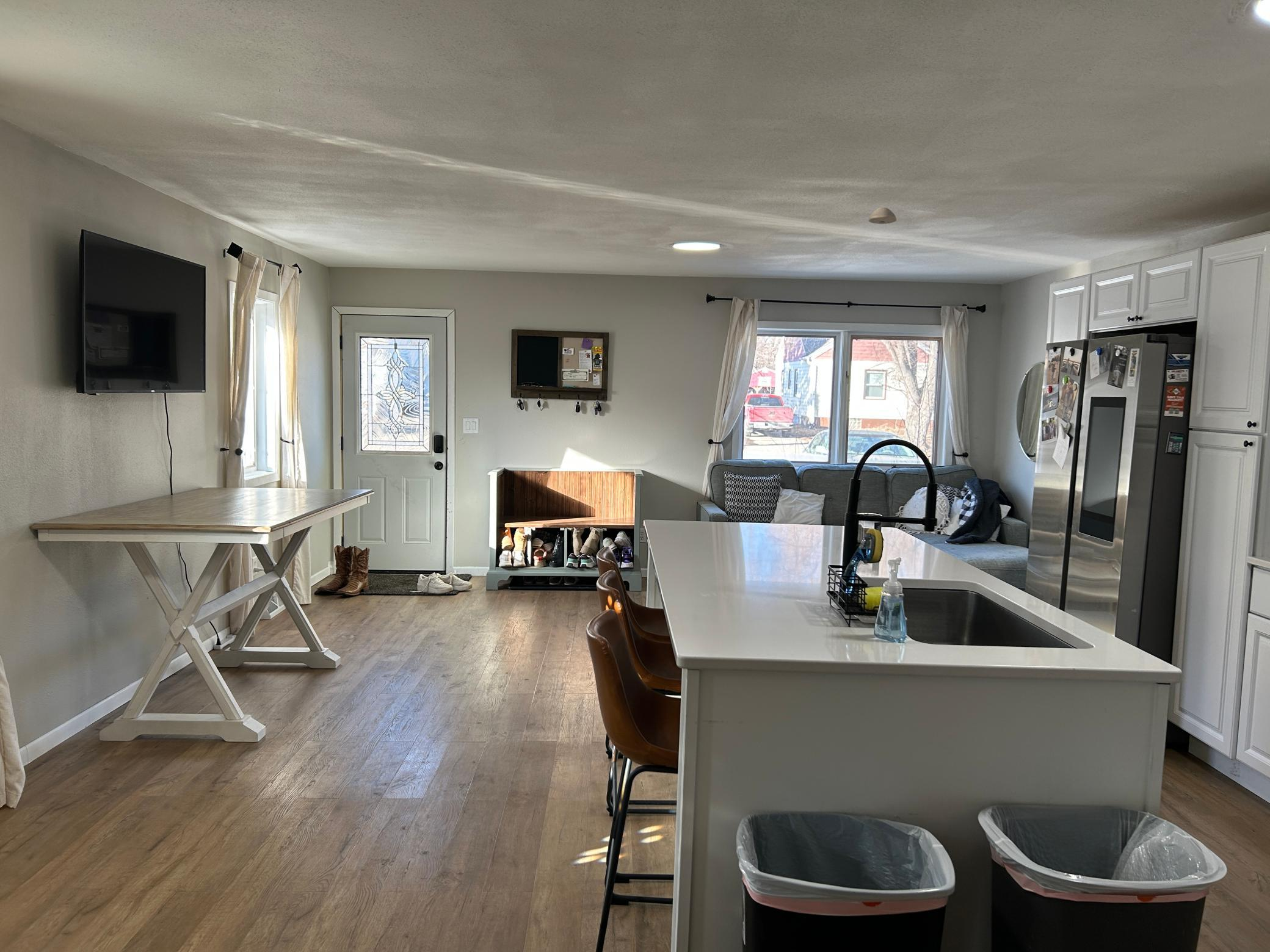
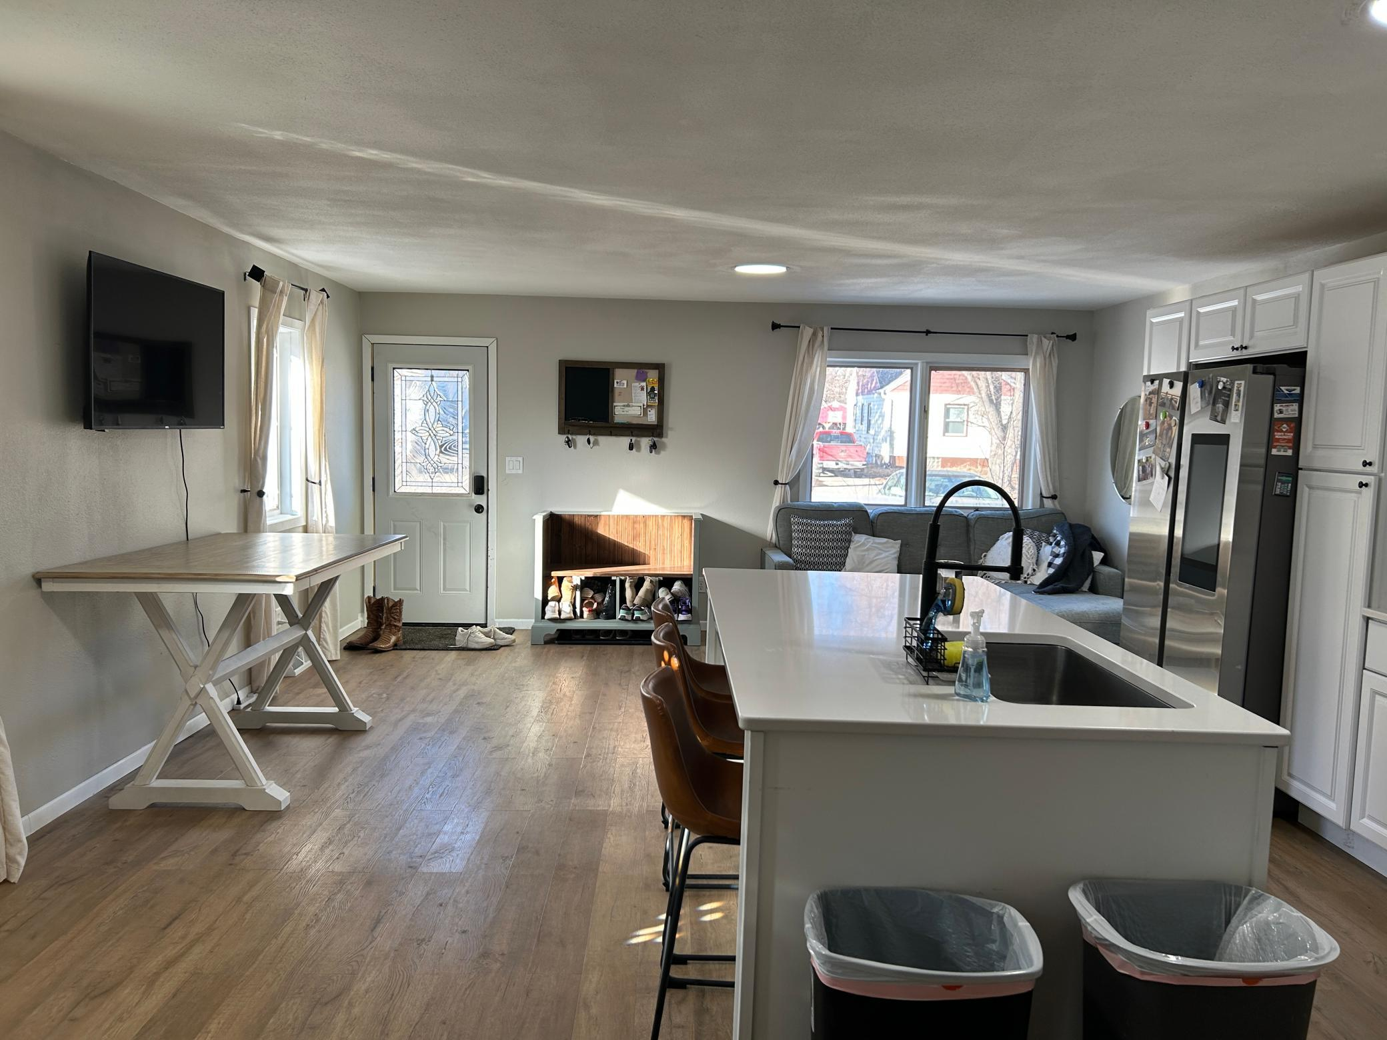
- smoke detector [868,207,897,225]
